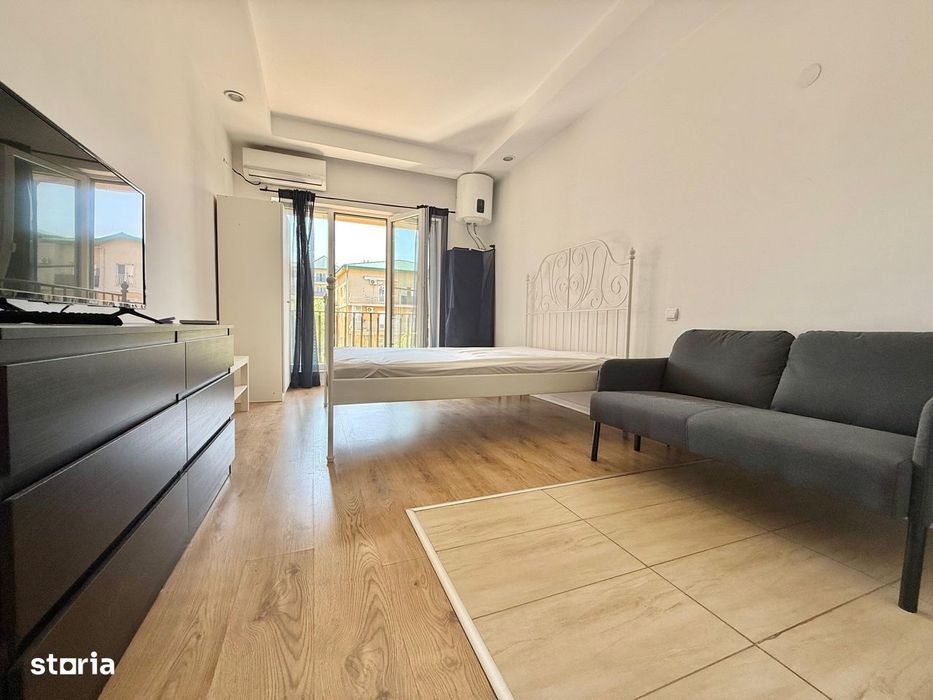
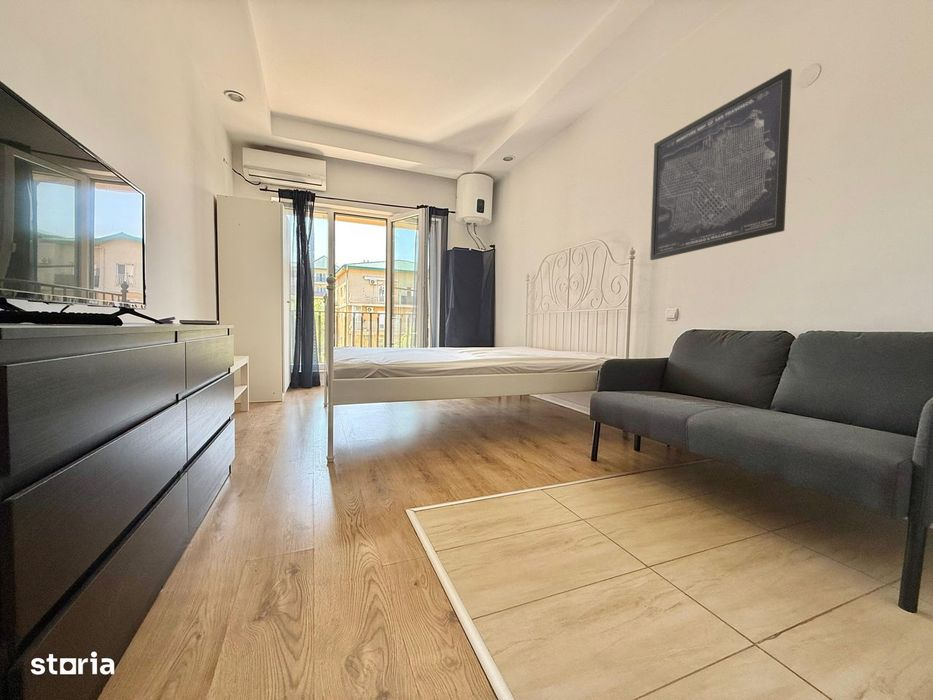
+ wall art [649,68,793,261]
